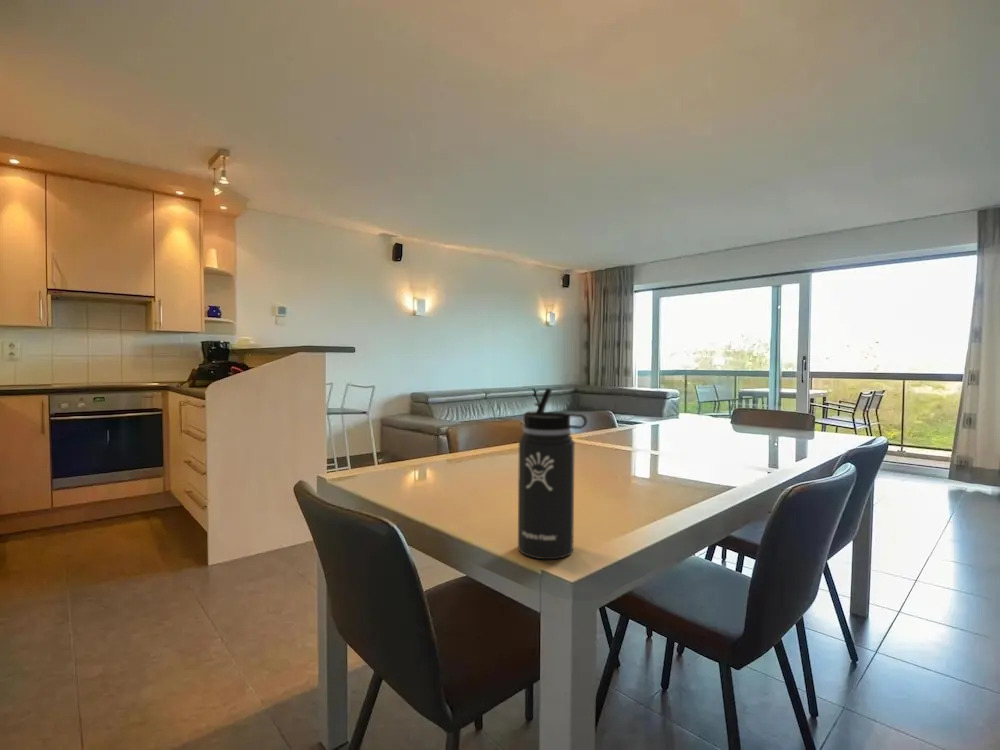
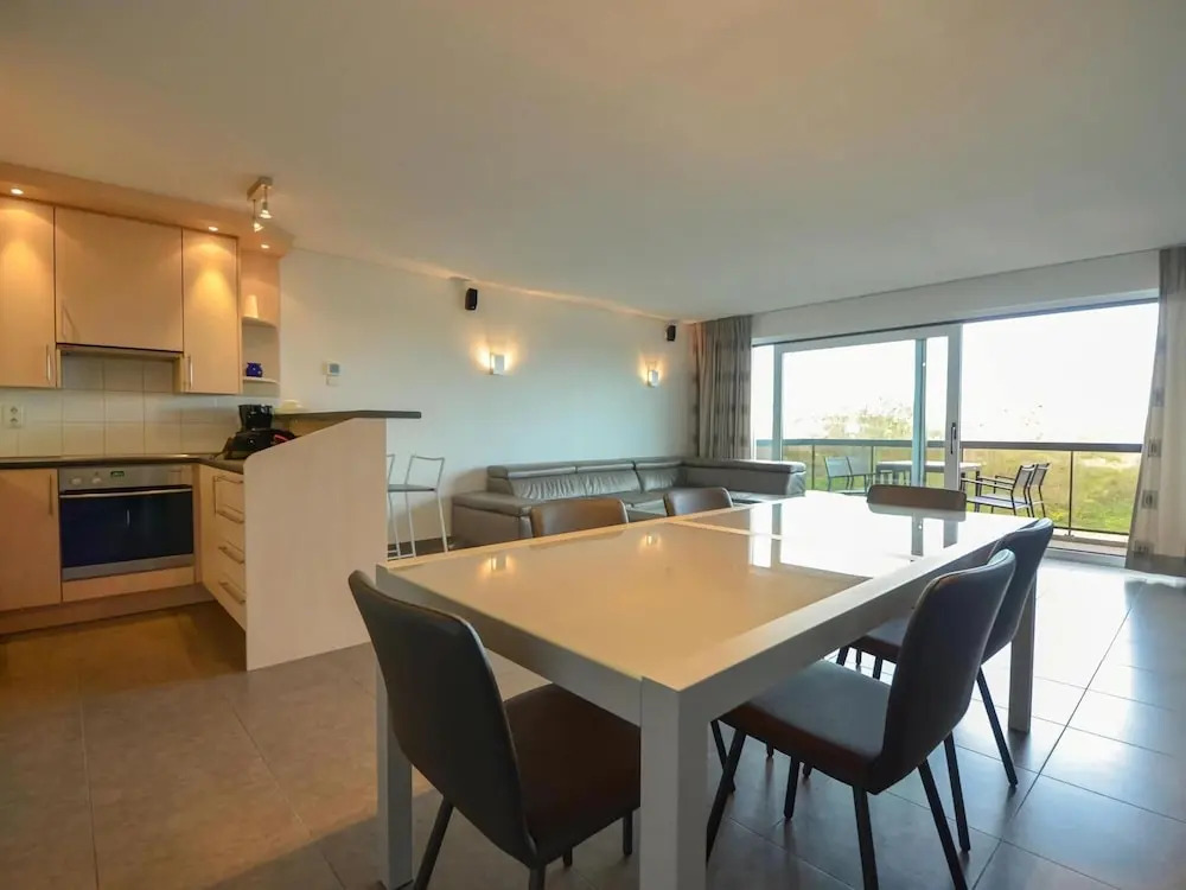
- thermos bottle [517,387,588,560]
